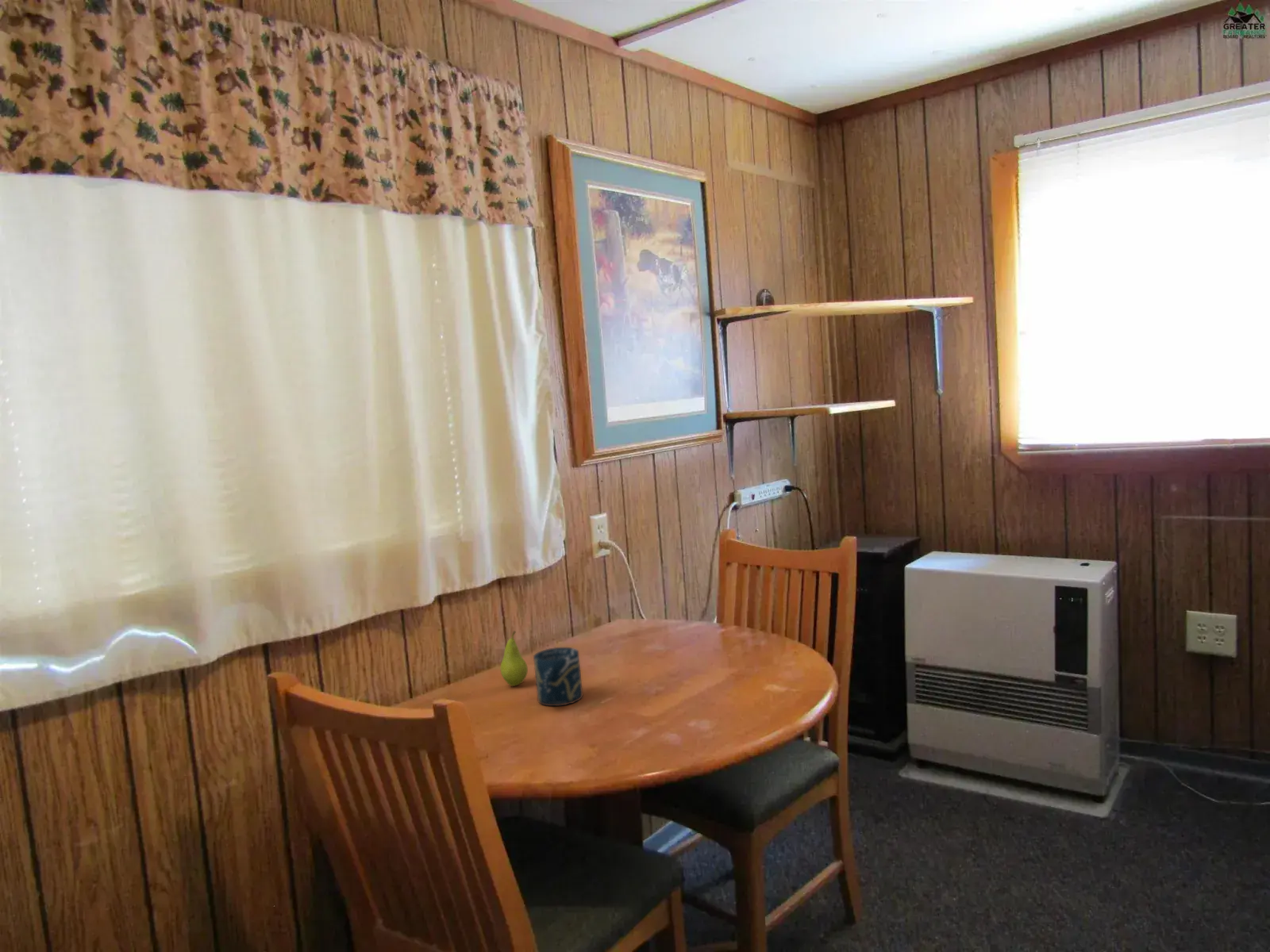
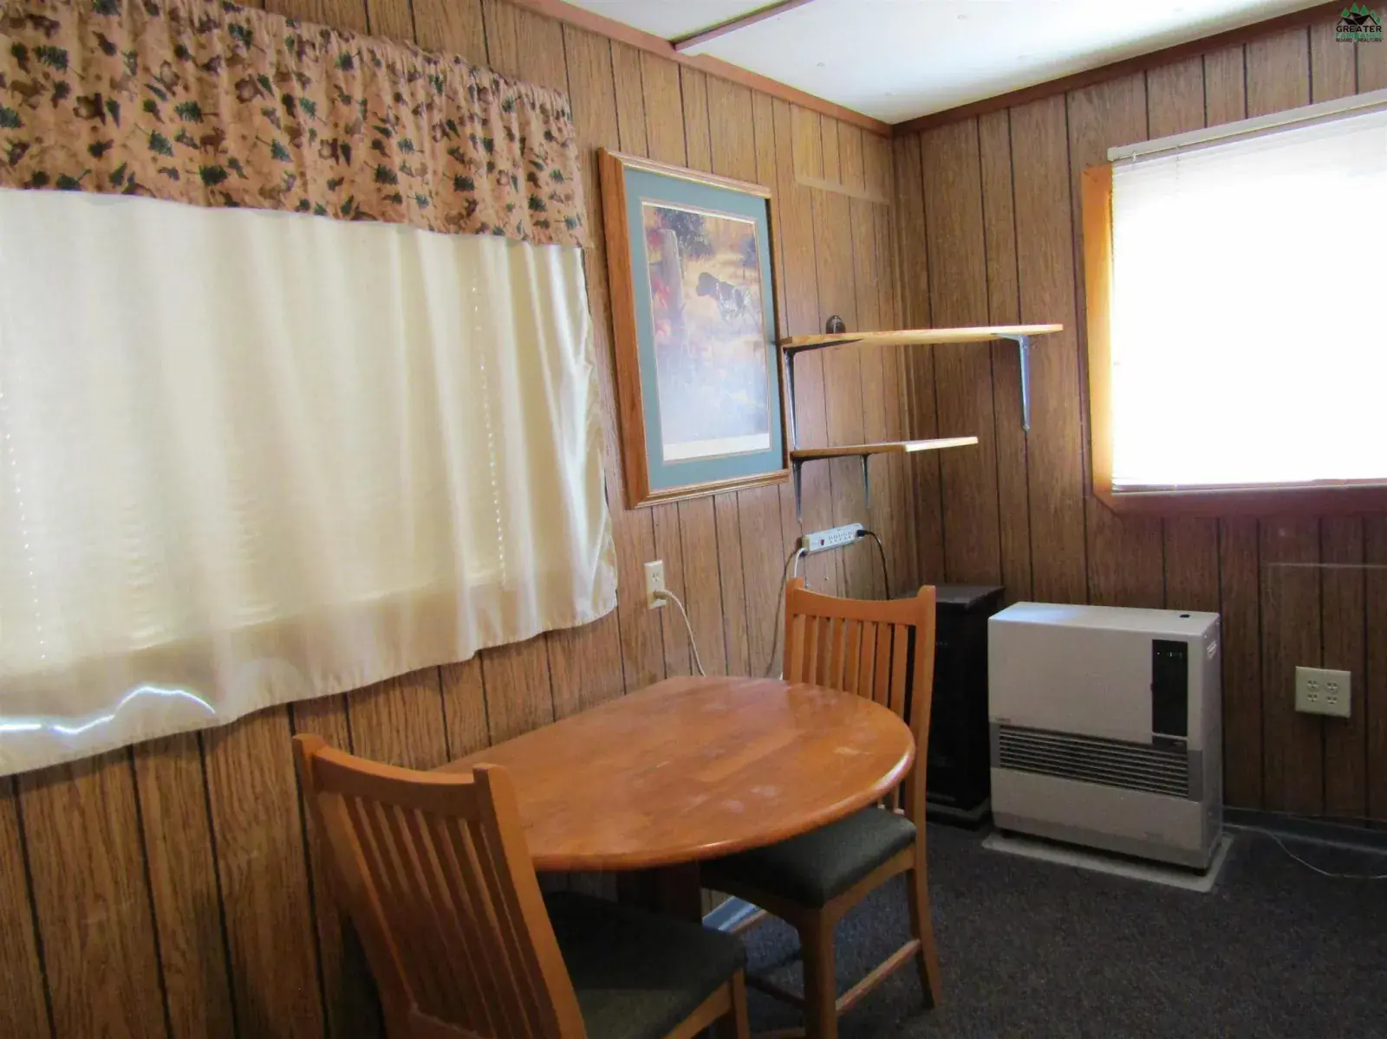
- fruit [499,630,529,687]
- cup [533,647,583,707]
